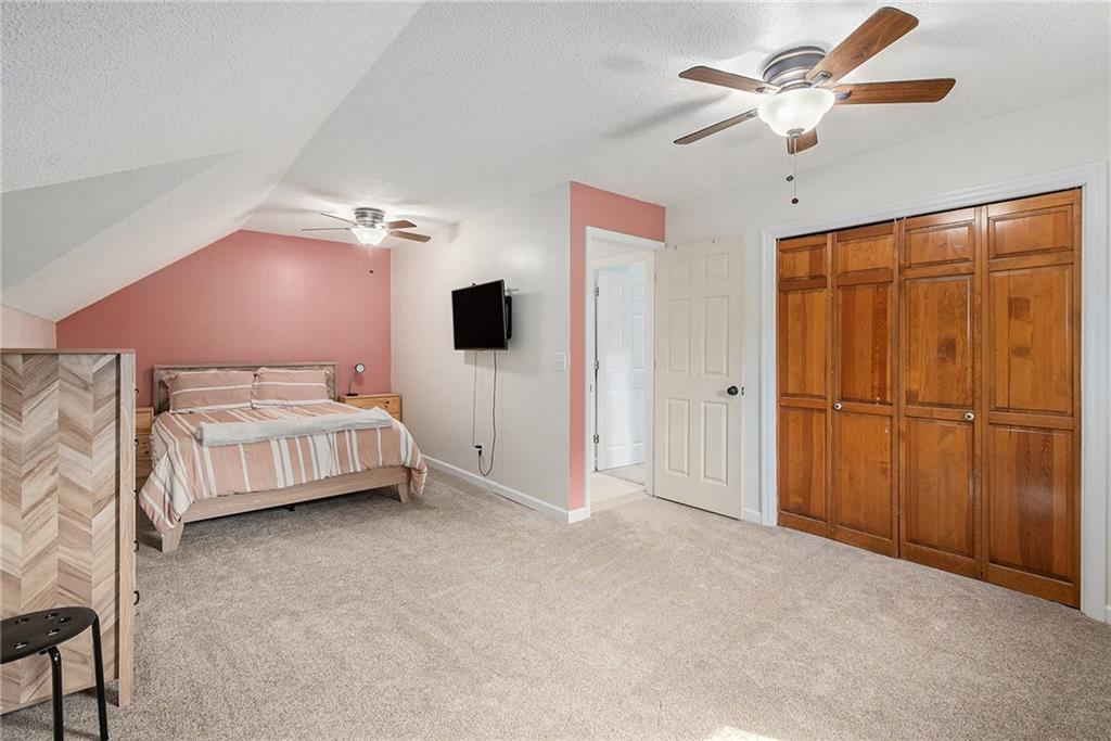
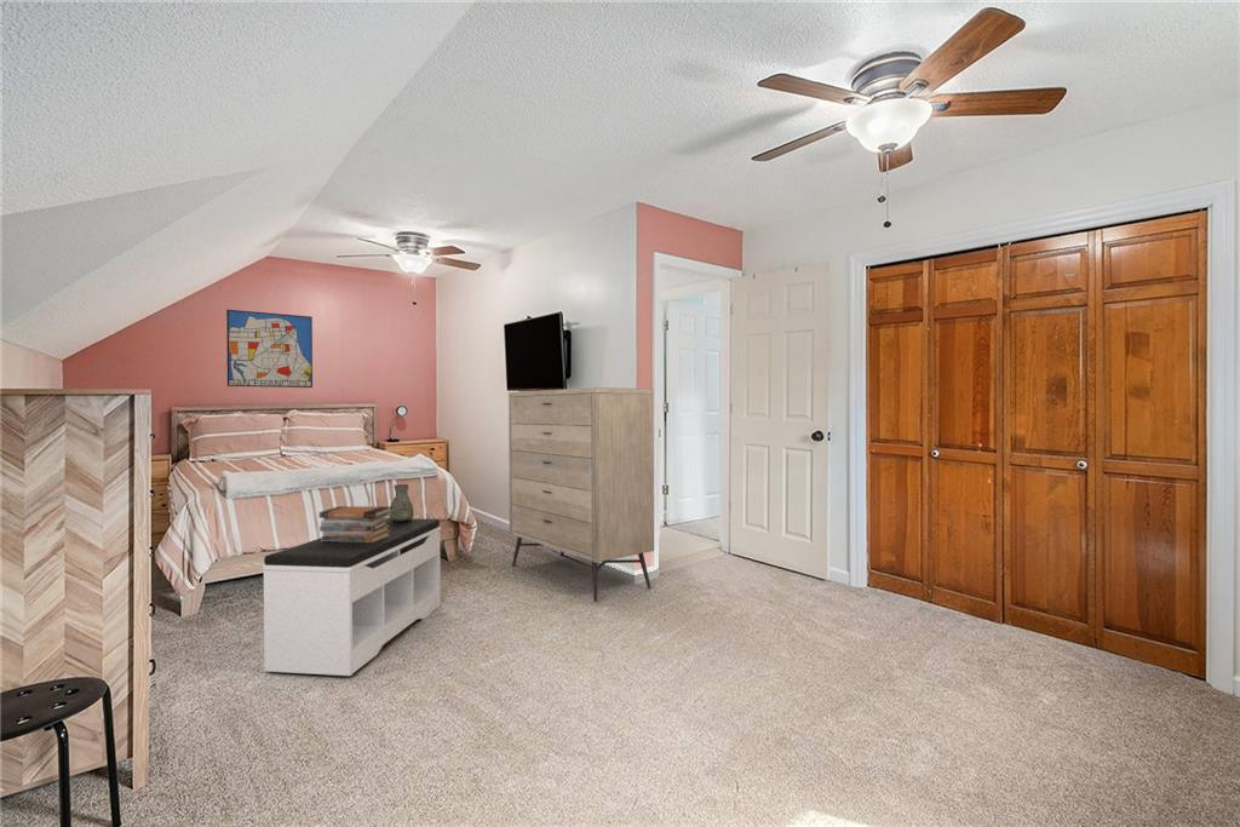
+ bench [262,517,442,677]
+ decorative vase [389,483,415,522]
+ dresser [507,386,655,603]
+ book stack [318,505,391,542]
+ wall art [225,309,314,389]
